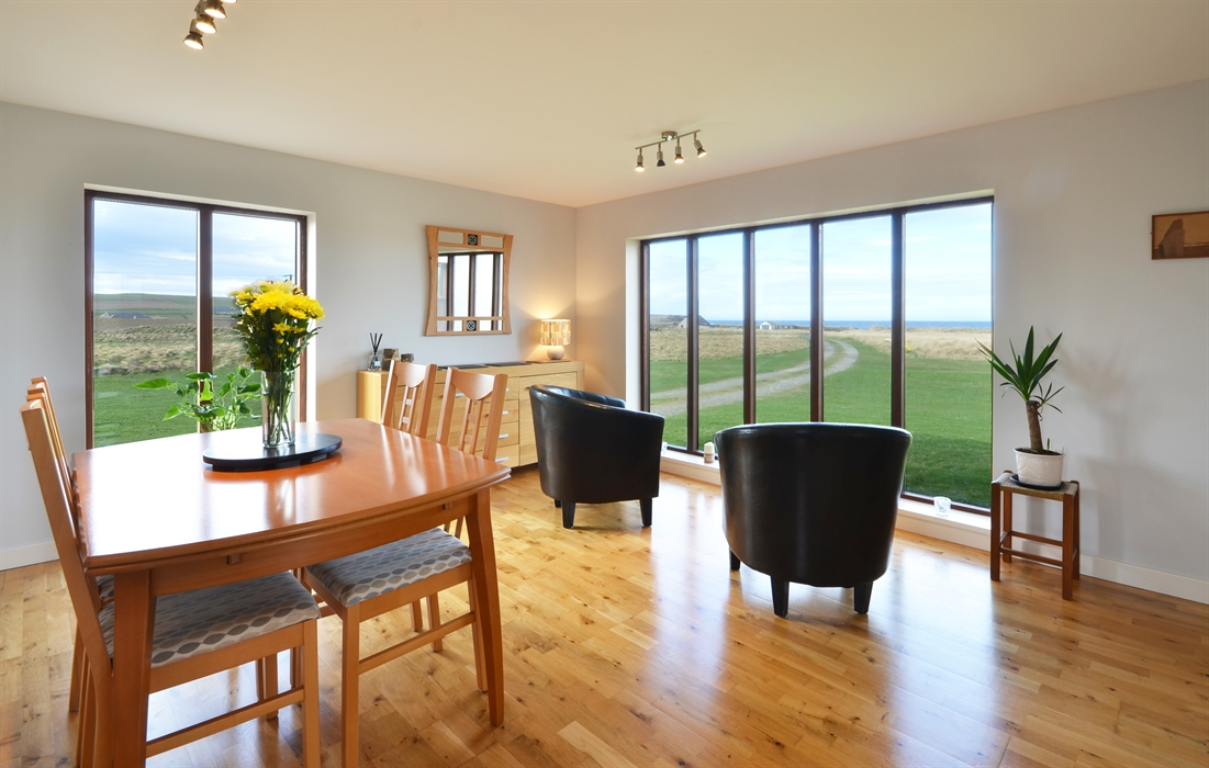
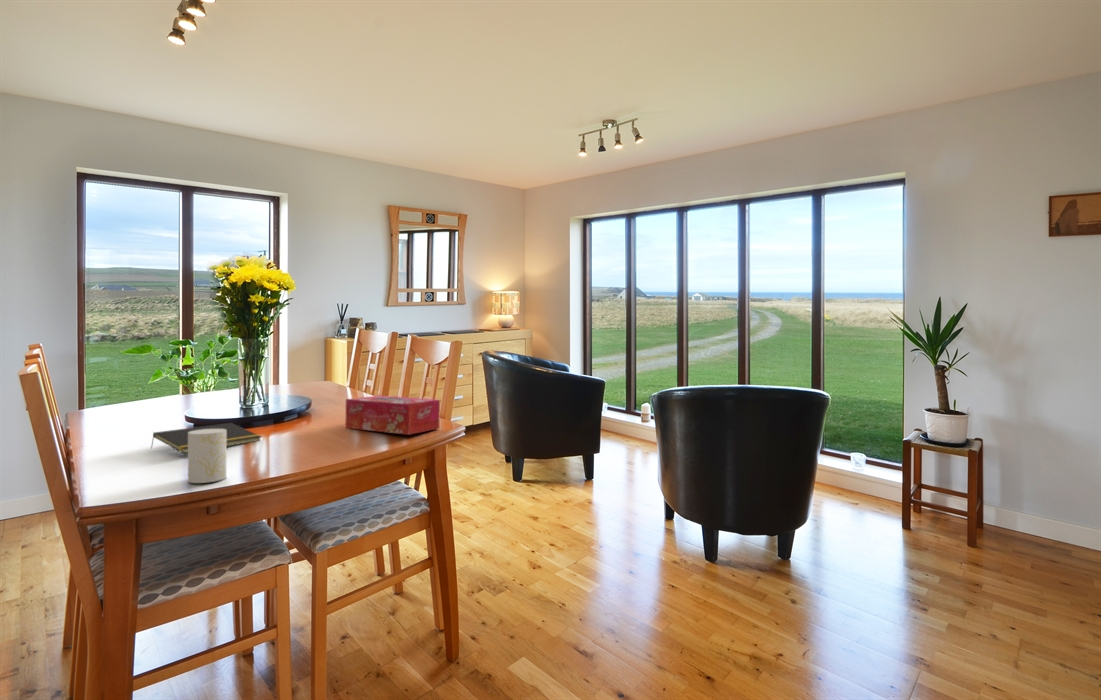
+ cup [187,429,227,484]
+ tissue box [345,395,441,436]
+ notepad [150,422,262,454]
